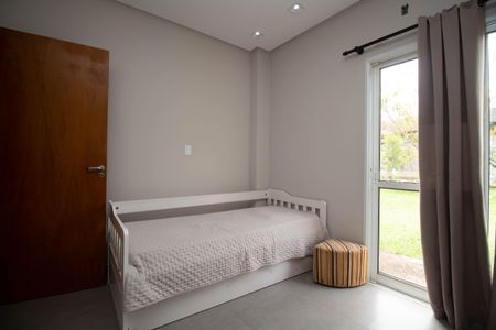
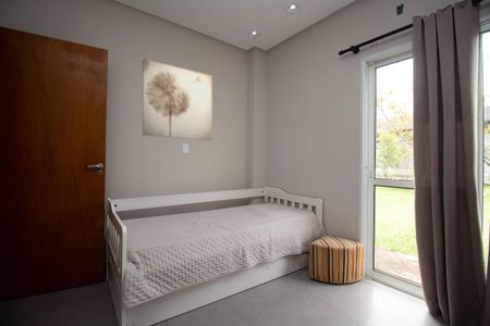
+ wall art [142,58,213,141]
